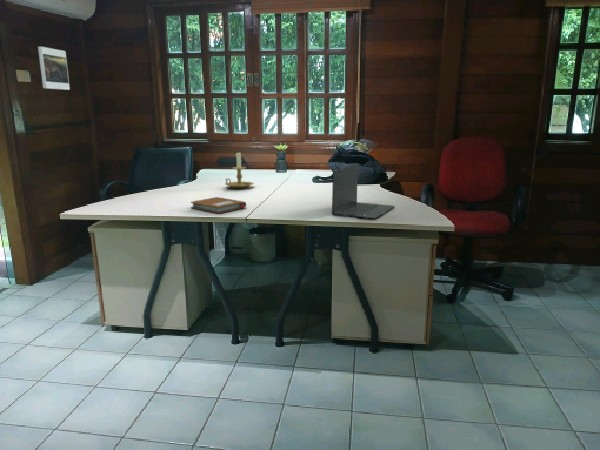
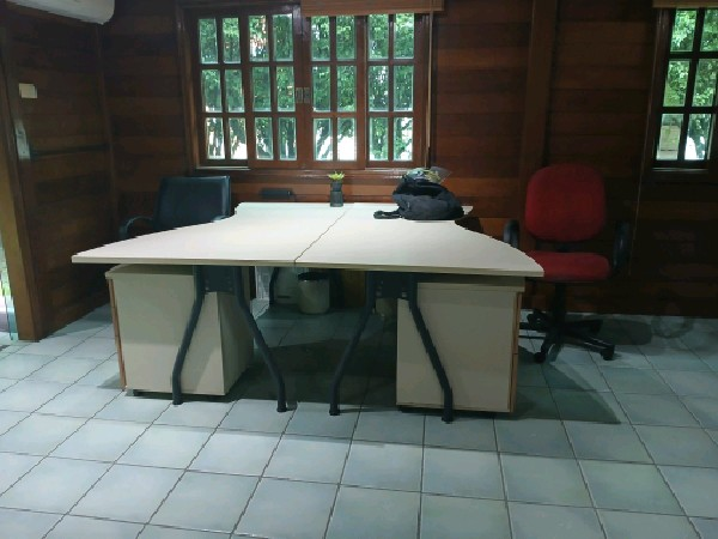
- notebook [189,196,247,215]
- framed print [37,46,71,91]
- laptop [331,164,395,220]
- candle holder [224,150,255,189]
